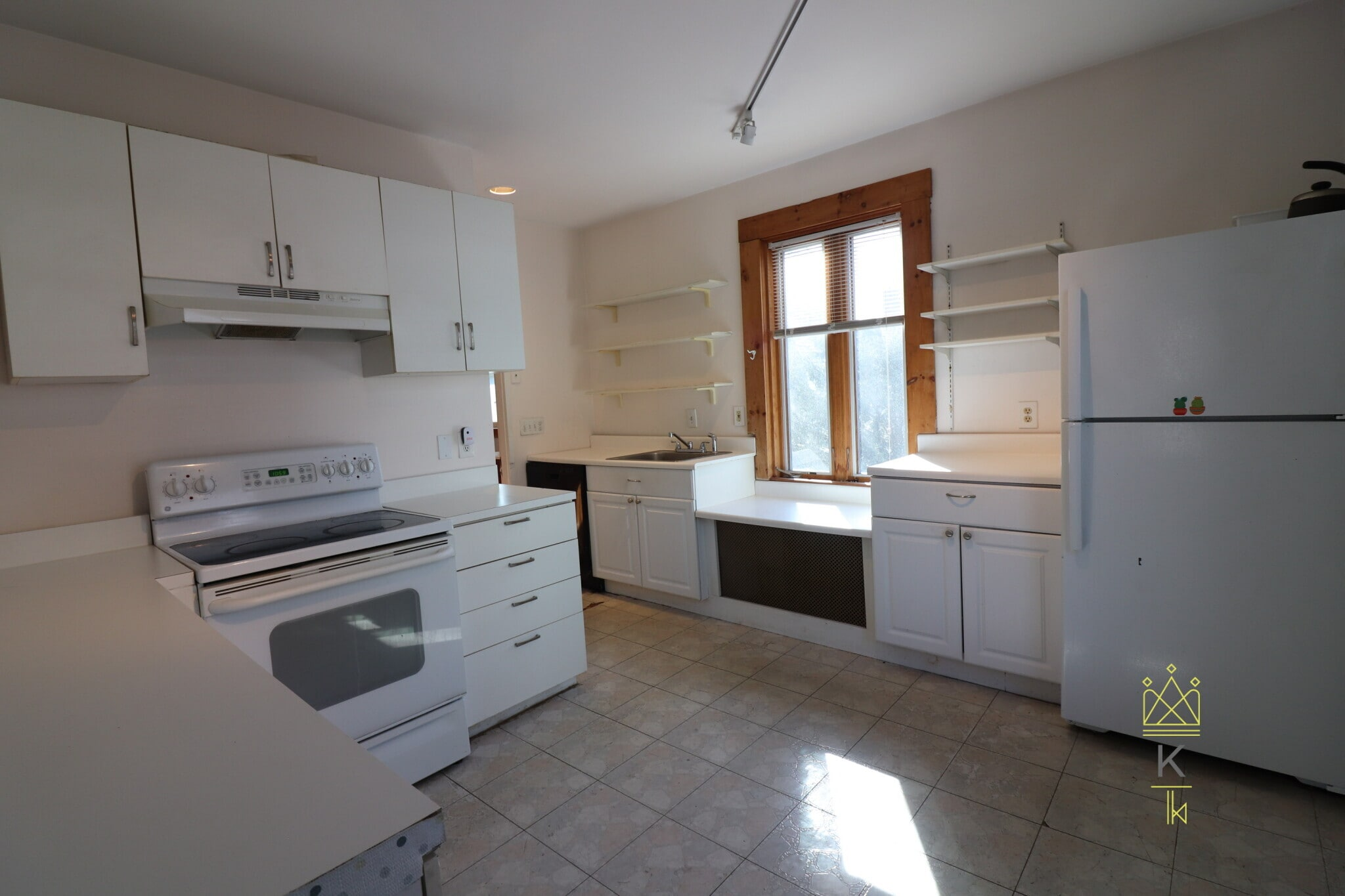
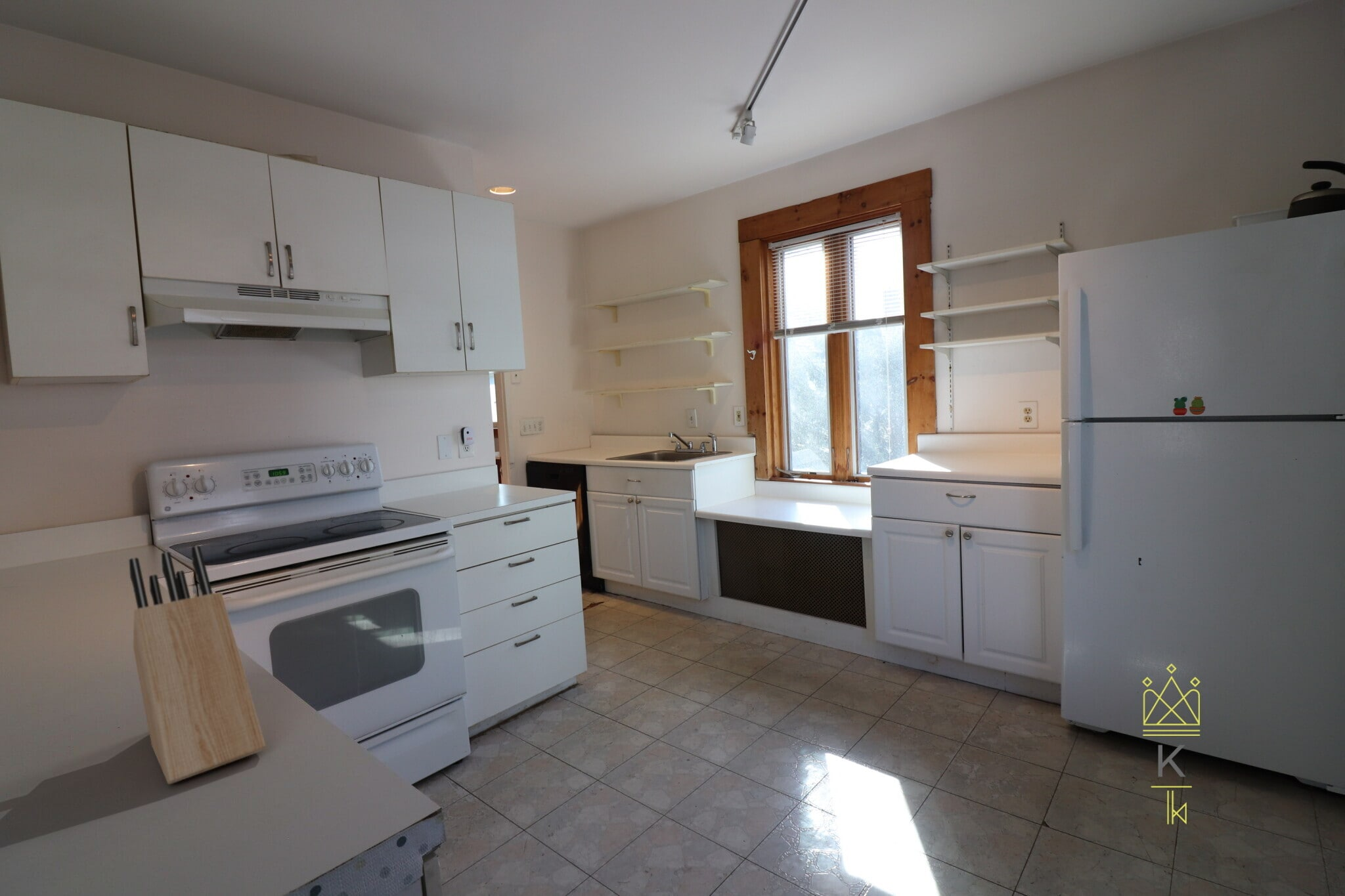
+ knife block [128,545,266,785]
